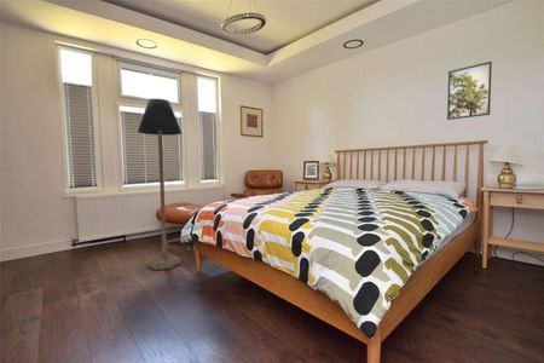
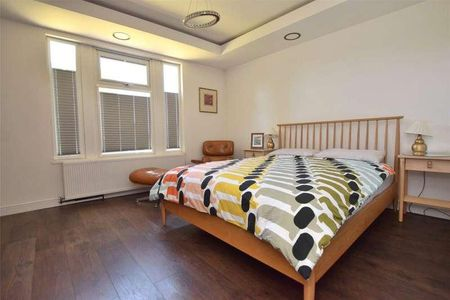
- floor lamp [137,98,183,271]
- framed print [446,60,493,121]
